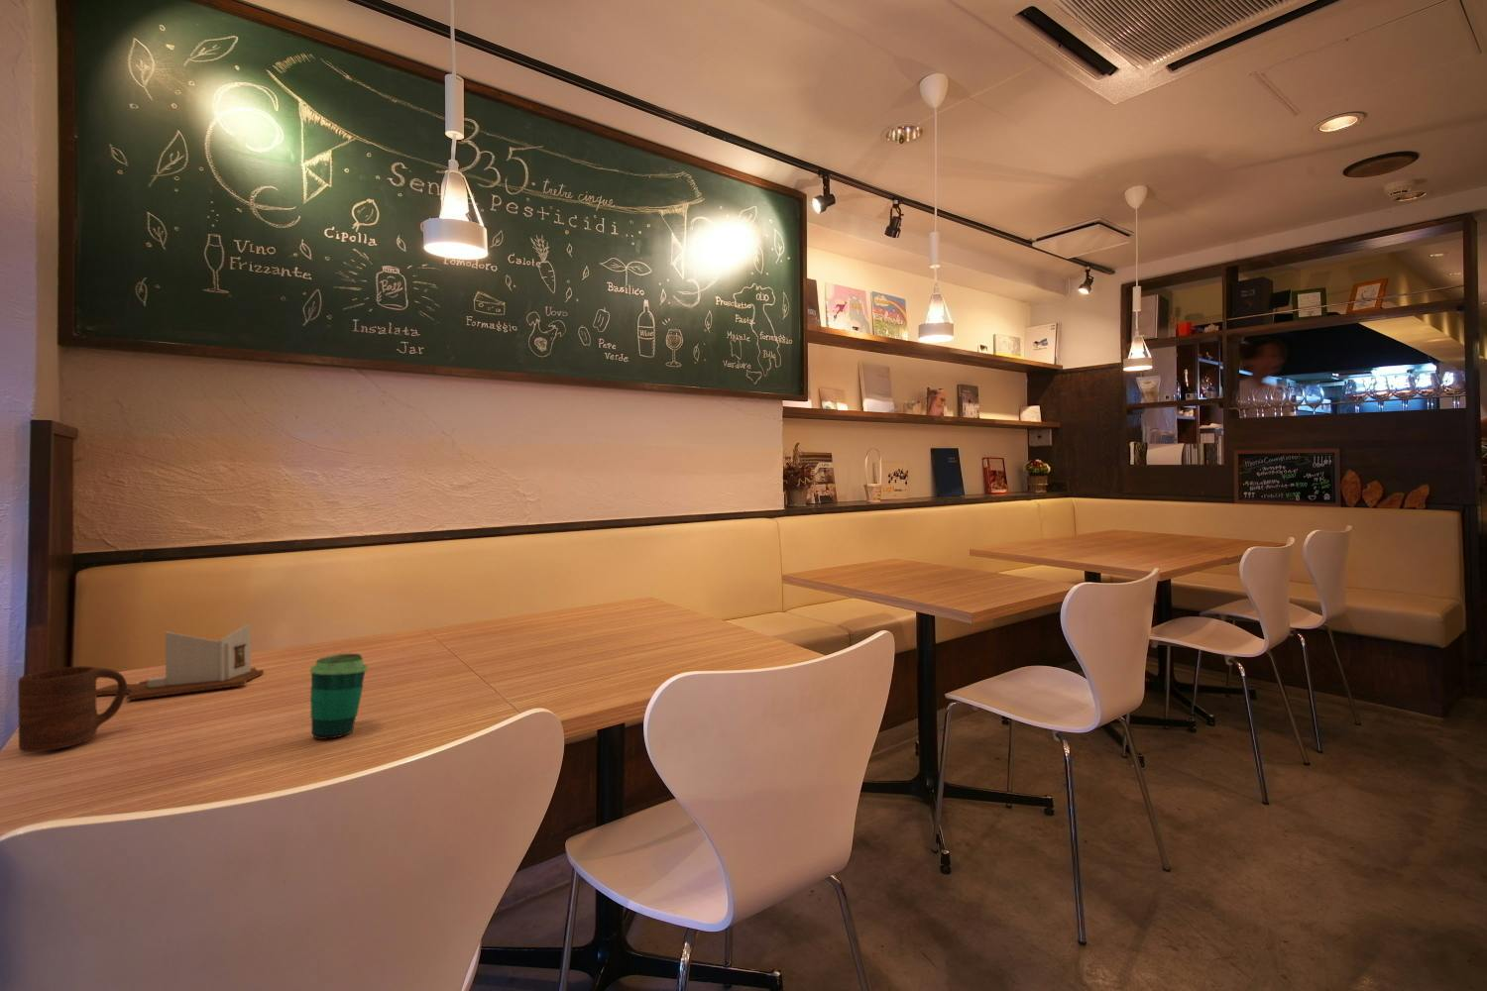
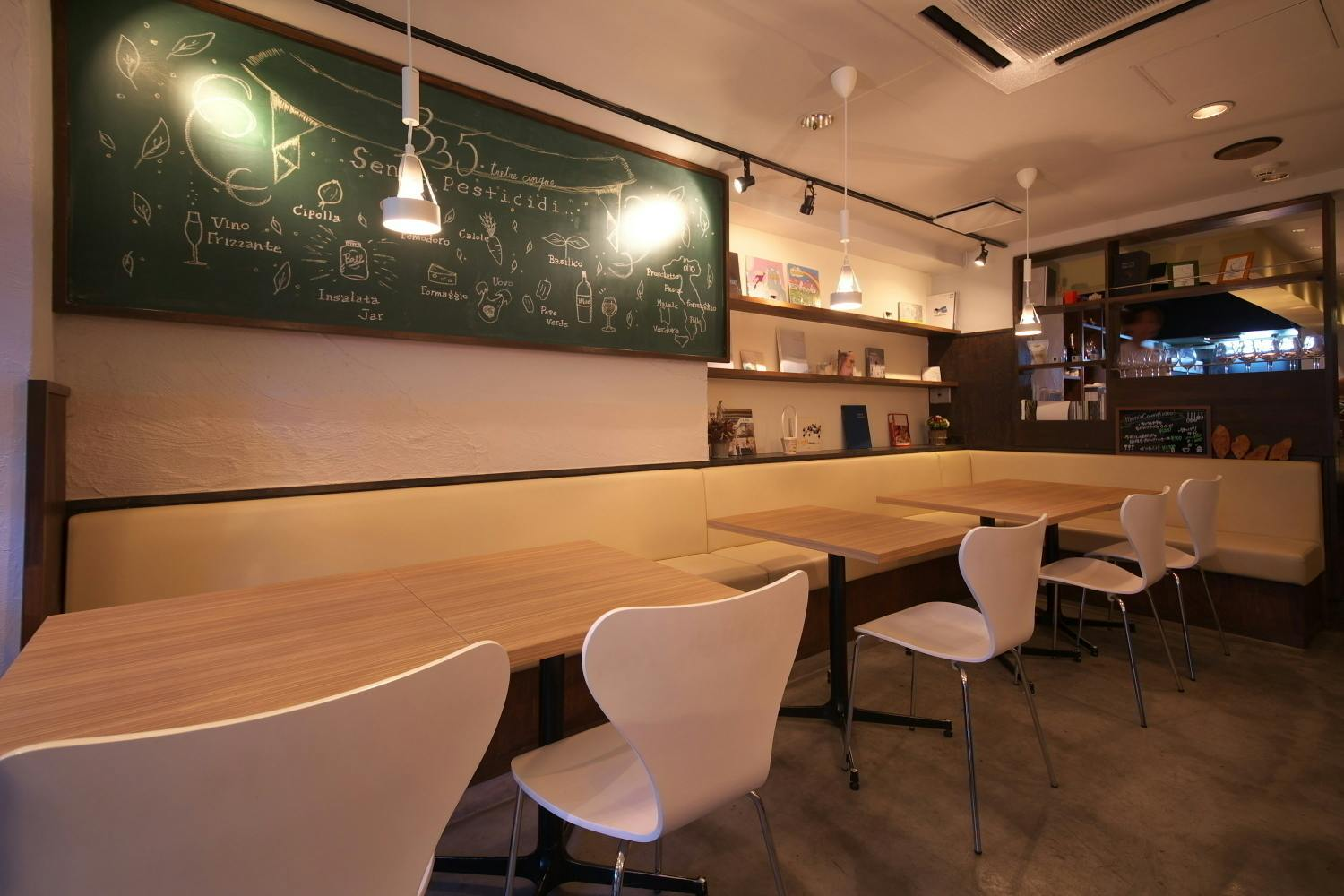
- cup [310,653,367,740]
- cup [17,666,128,753]
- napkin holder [96,624,264,700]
